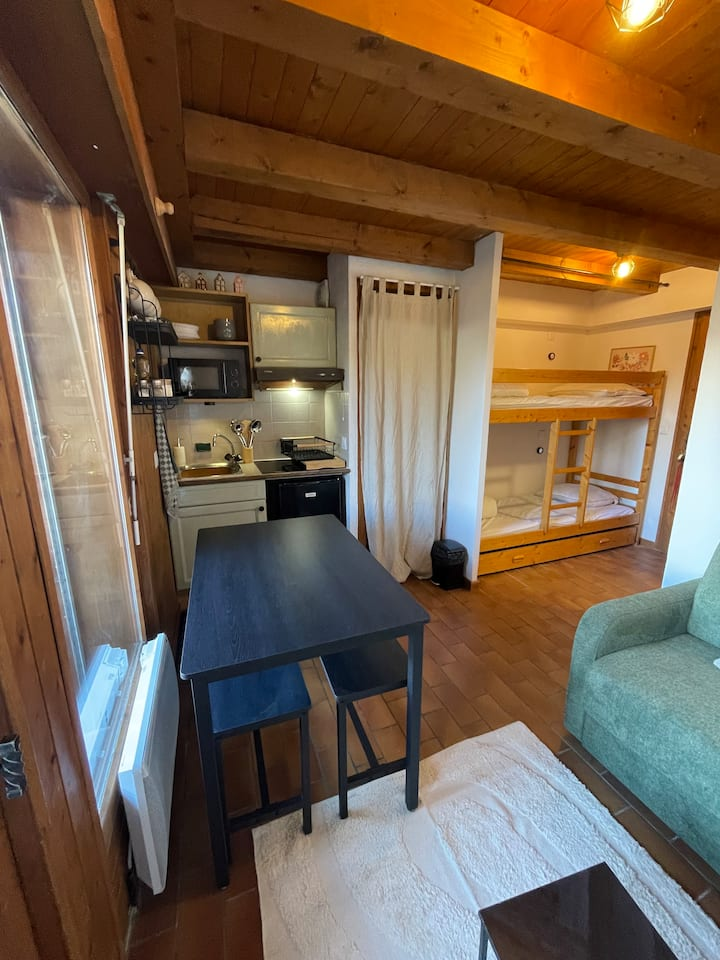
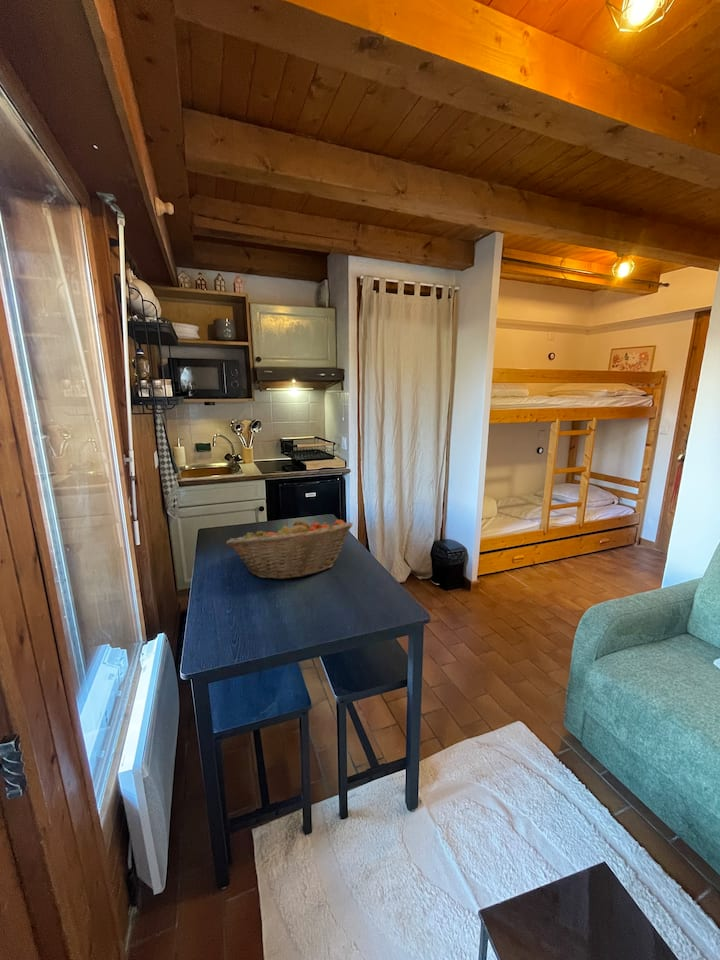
+ fruit basket [225,518,354,580]
